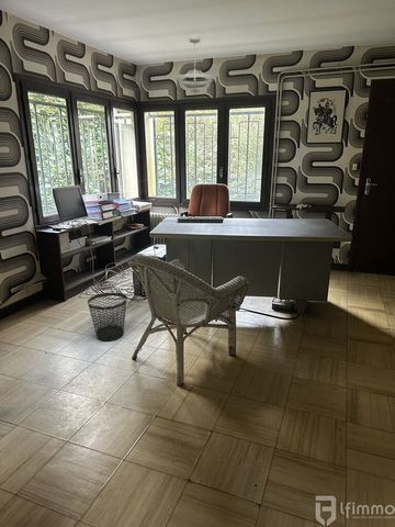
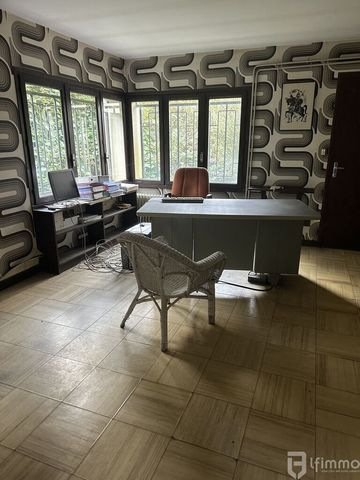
- wastebasket [87,292,128,341]
- ceiling light fixture [176,35,214,94]
